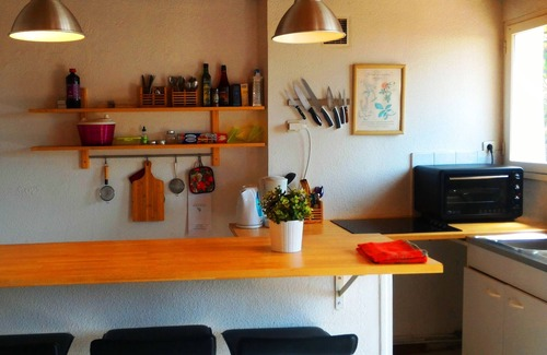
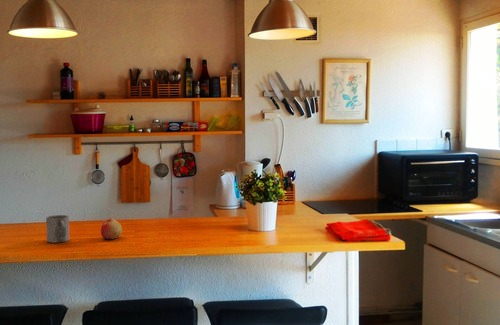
+ apple [100,218,123,240]
+ mug [45,214,70,244]
